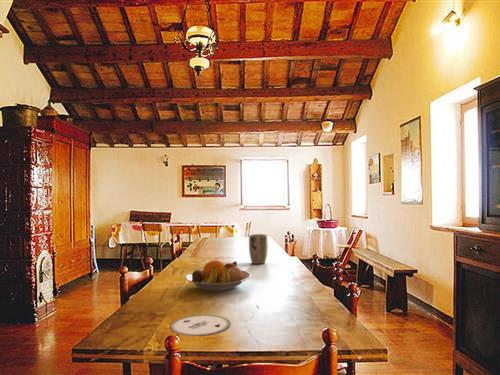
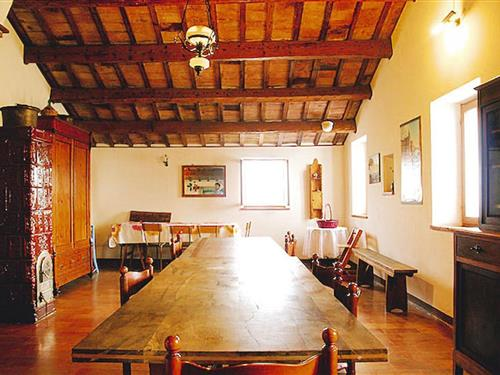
- fruit bowl [184,259,252,292]
- plate [169,314,231,337]
- plant pot [248,233,269,265]
